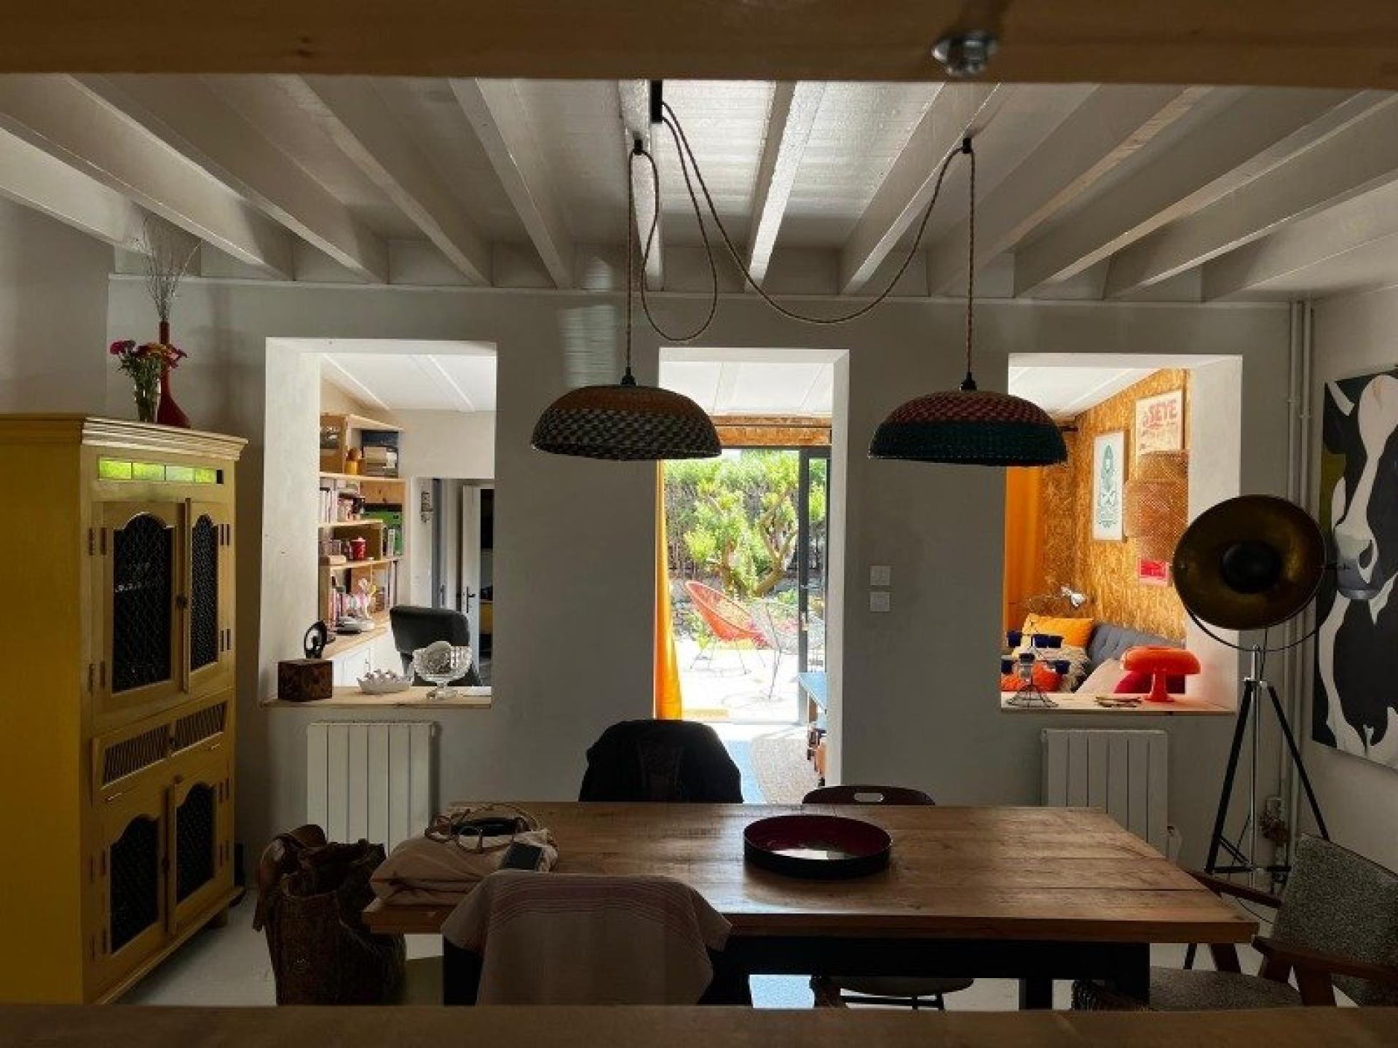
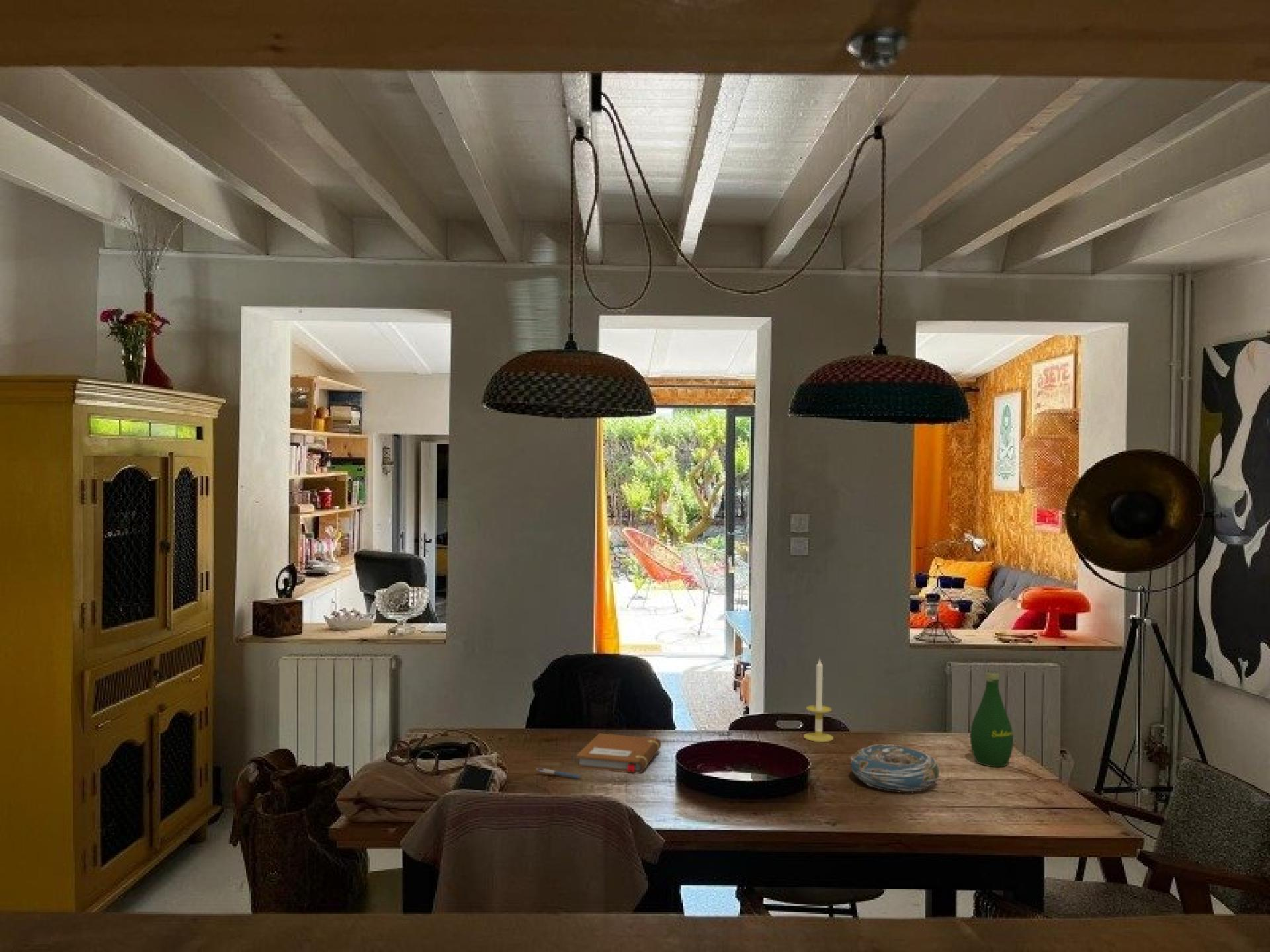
+ notebook [575,733,661,774]
+ bottle [970,670,1014,768]
+ decorative bowl [850,744,940,793]
+ pen [535,767,583,779]
+ candle [803,657,834,743]
